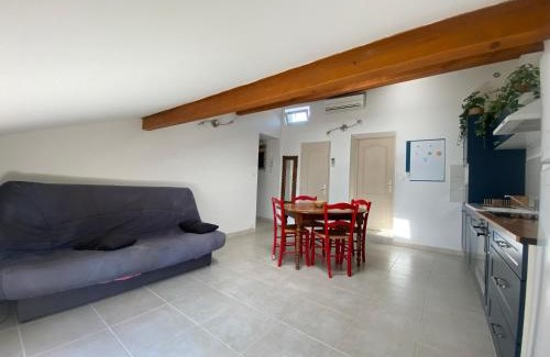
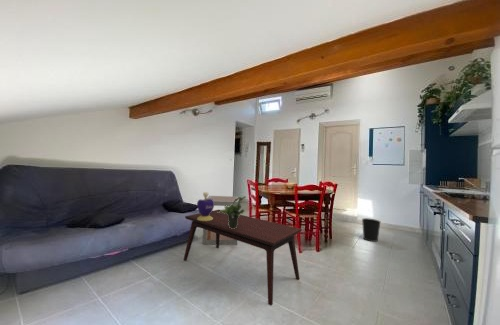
+ wastebasket [361,217,381,243]
+ potted plant [217,195,247,229]
+ side table [202,195,239,246]
+ coffee table [183,209,302,306]
+ decorative container [196,191,215,221]
